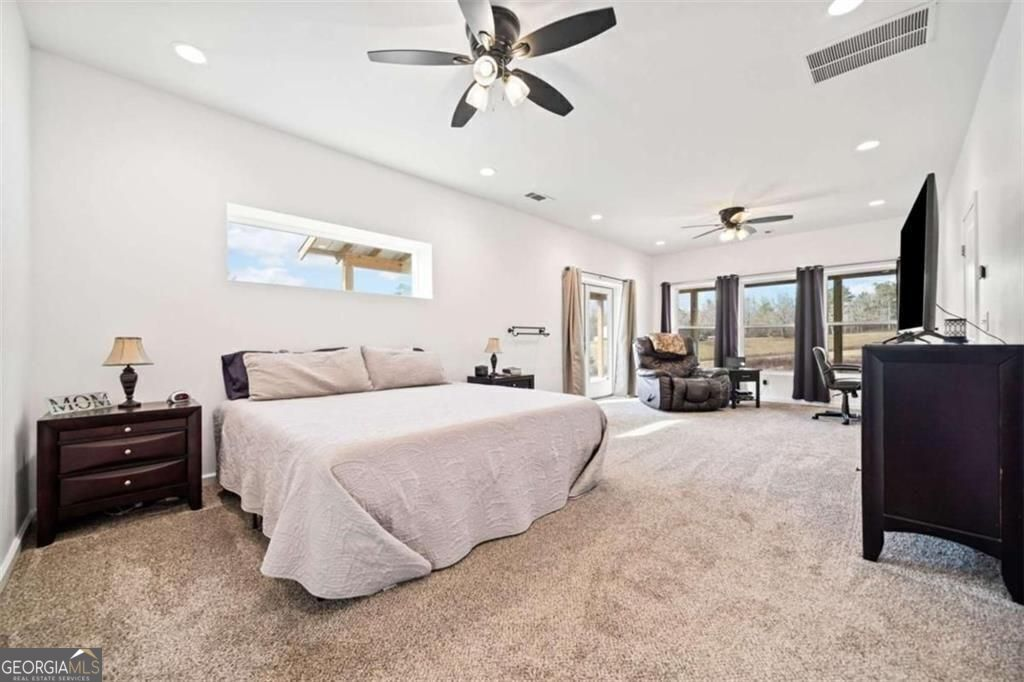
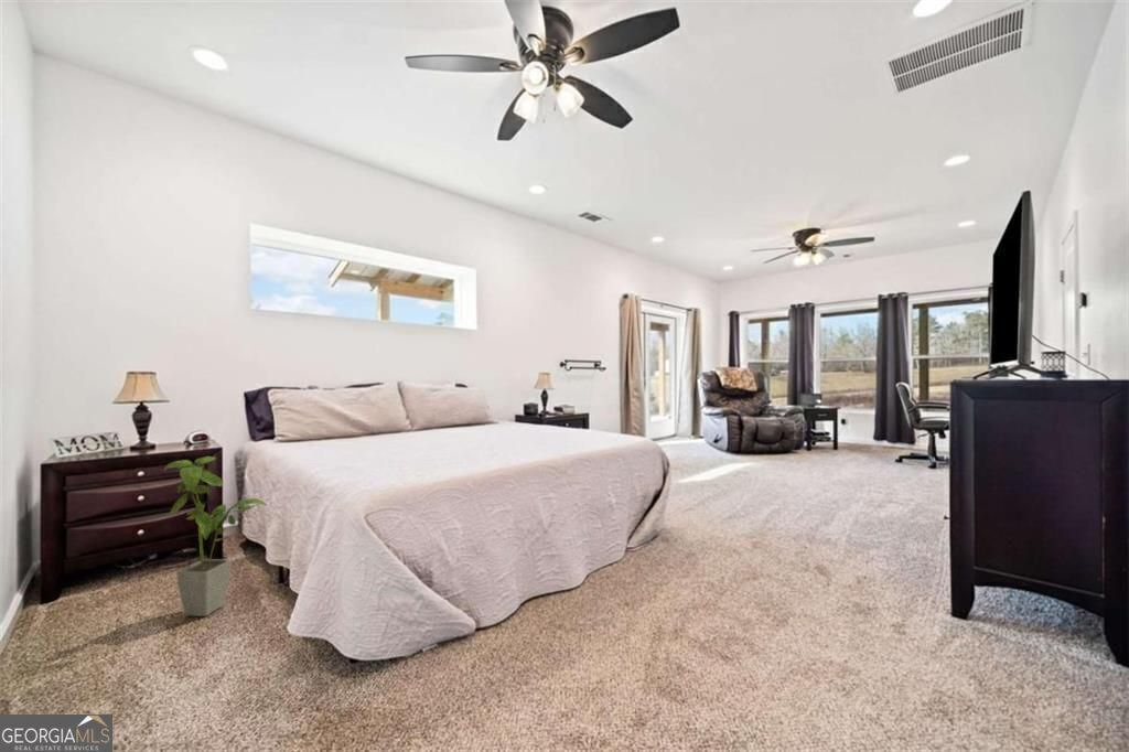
+ house plant [163,455,268,617]
